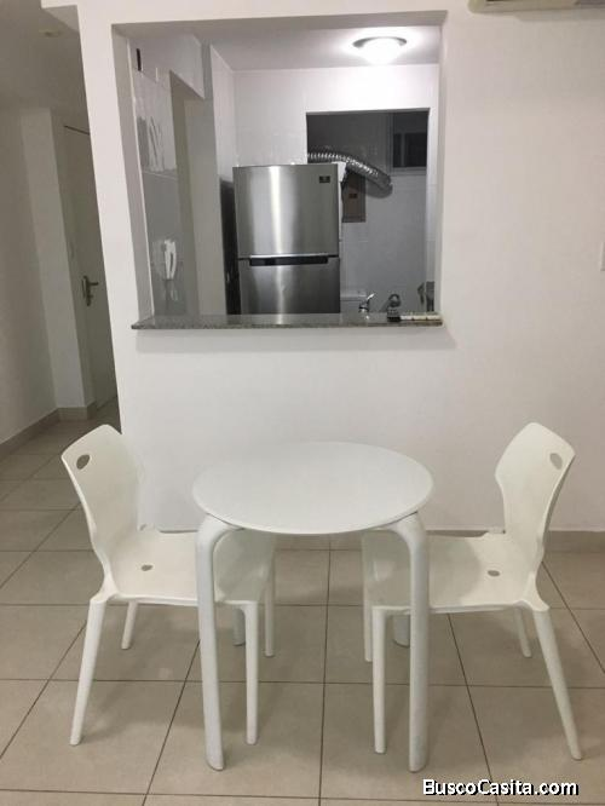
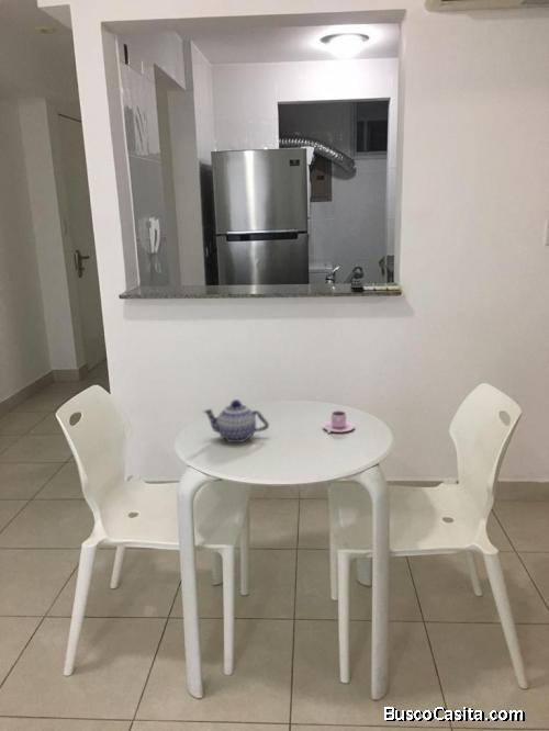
+ teapot [201,398,270,443]
+ teacup [322,409,356,434]
